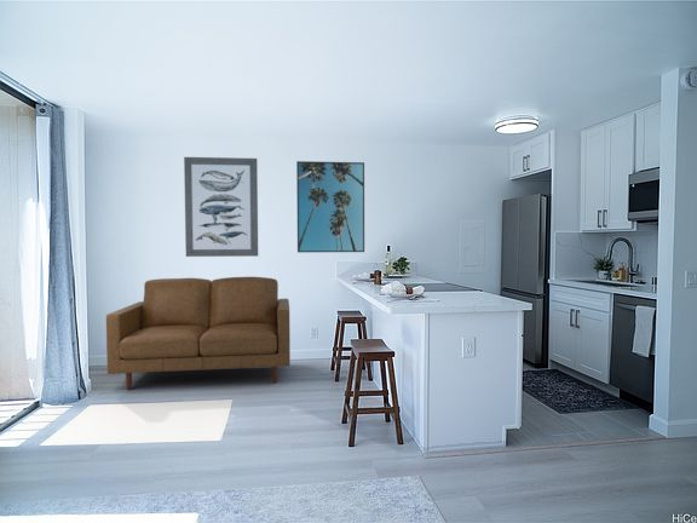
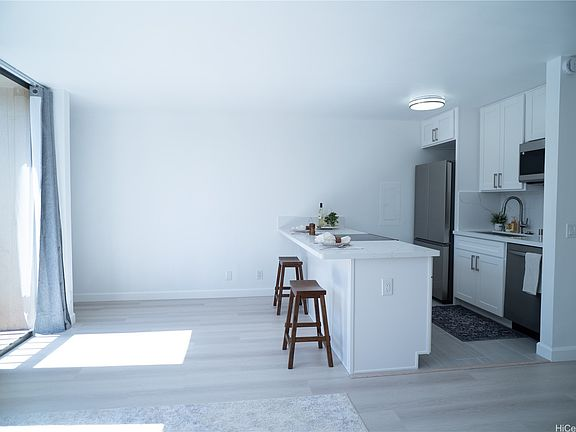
- sofa [105,276,292,391]
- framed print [295,160,365,253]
- wall art [183,156,259,258]
